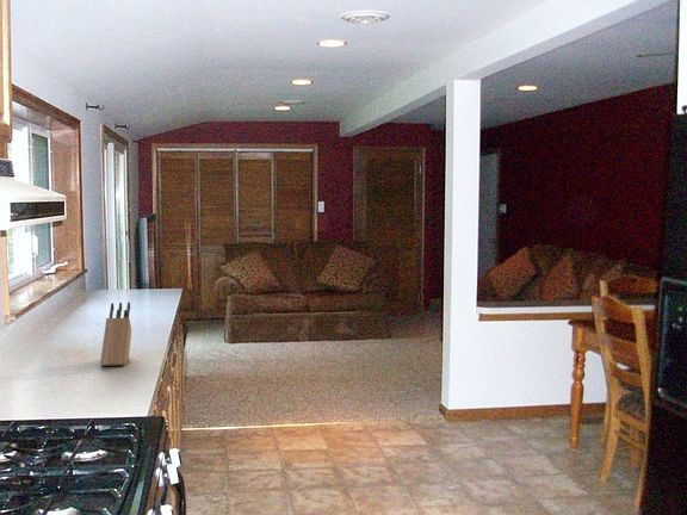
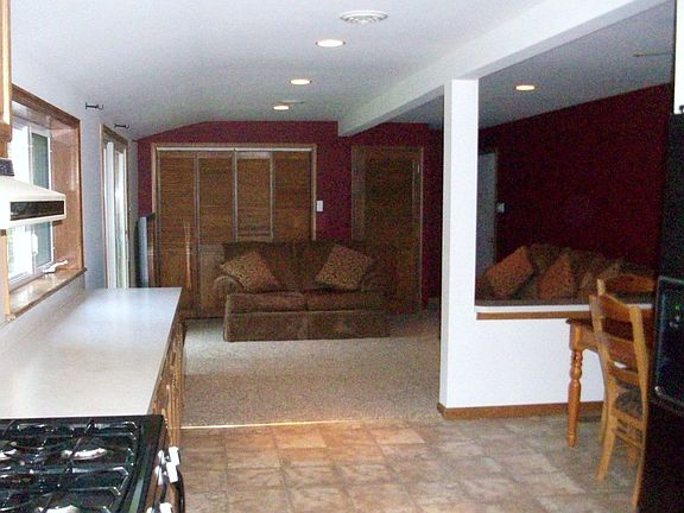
- knife block [99,300,132,367]
